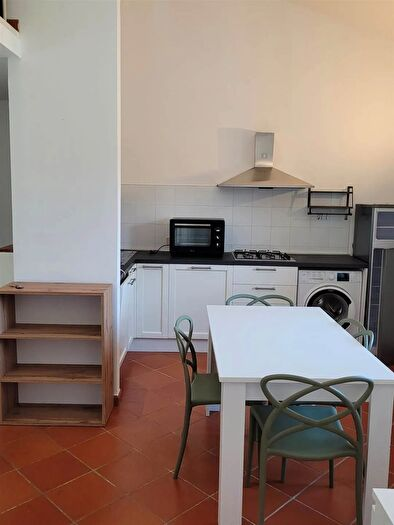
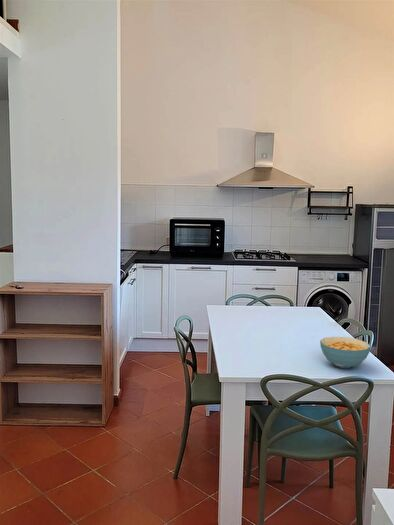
+ cereal bowl [319,336,372,369]
